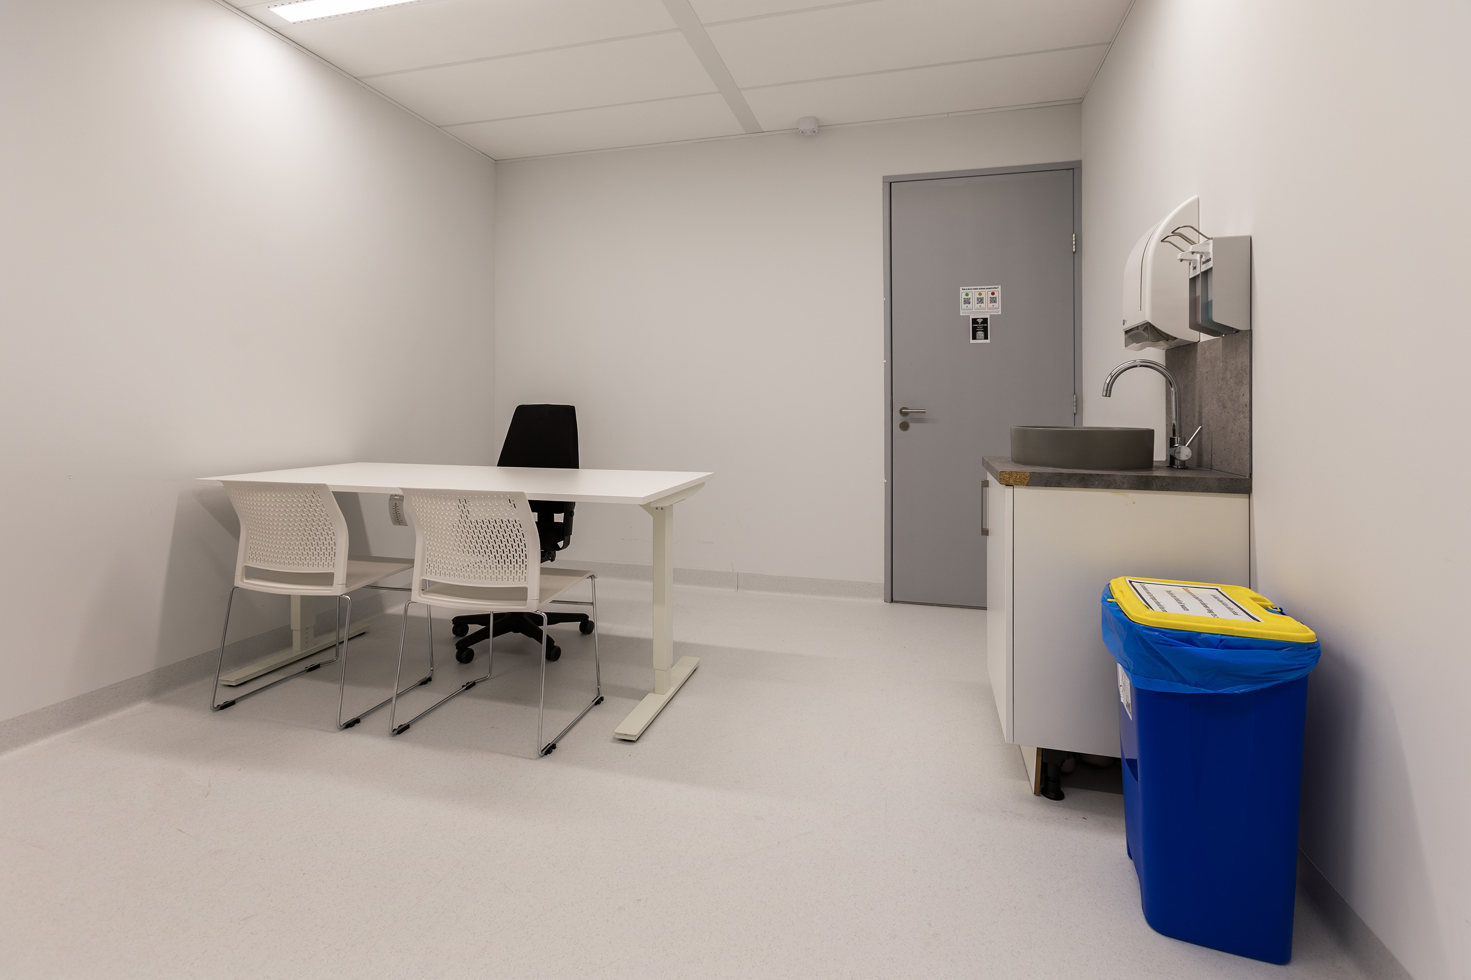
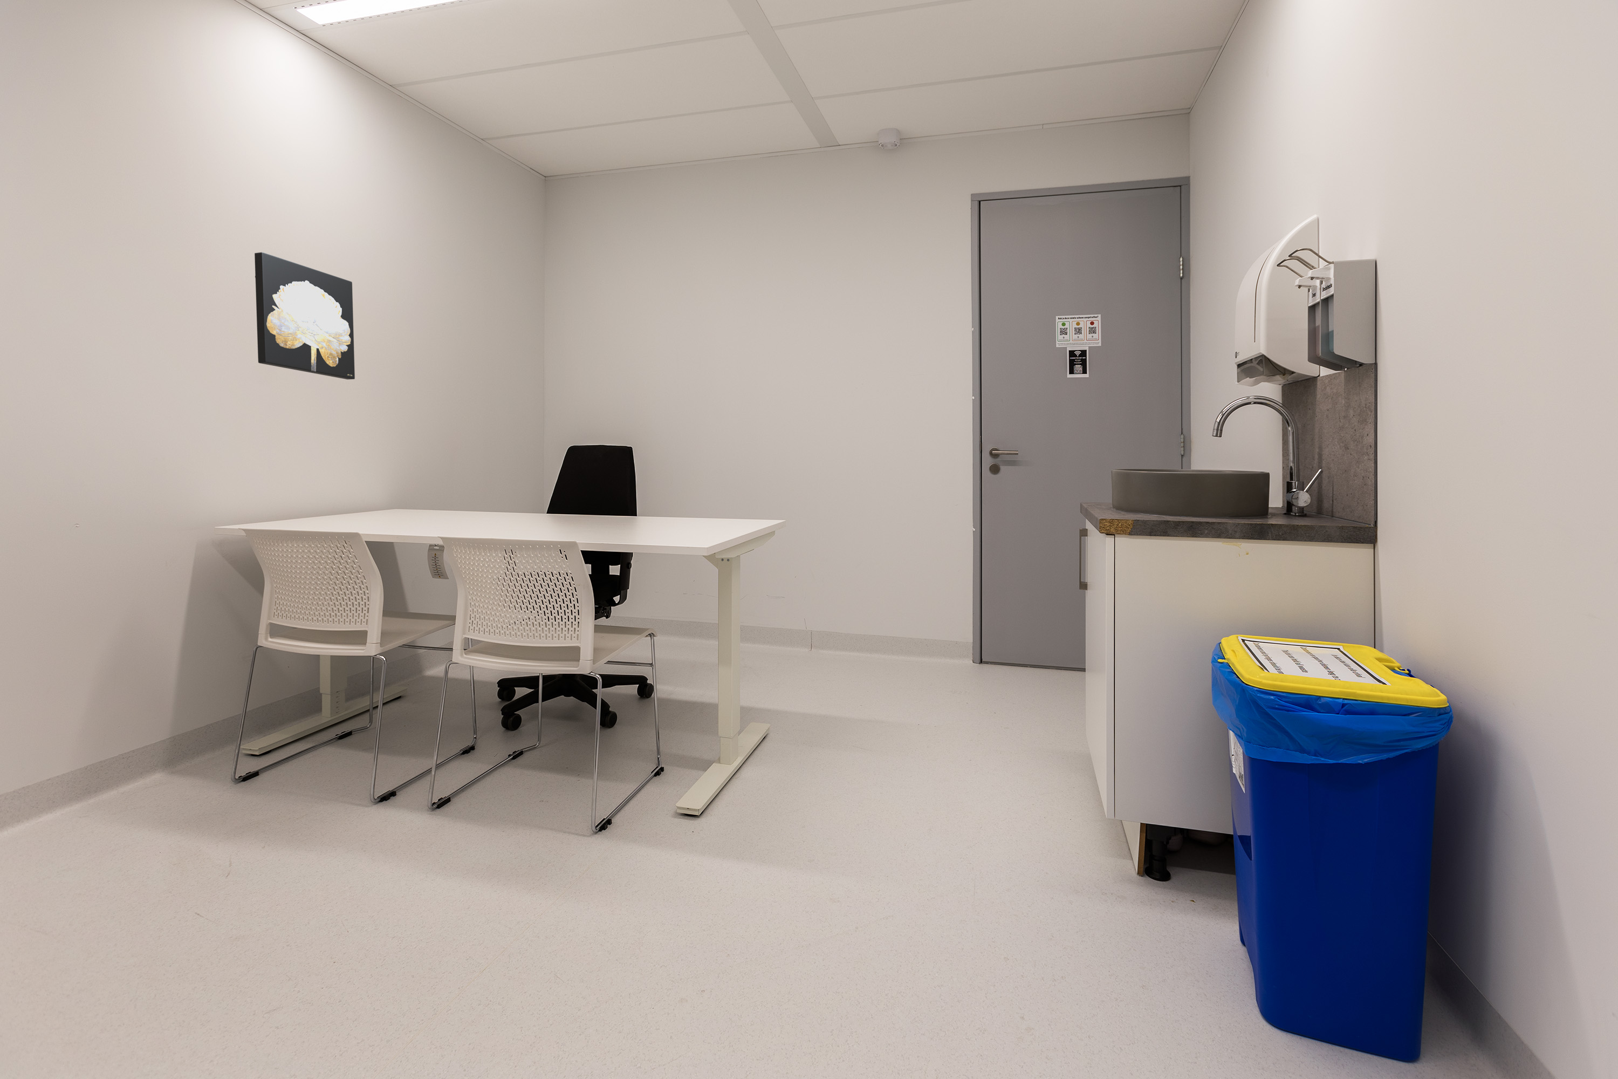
+ wall art [254,252,355,379]
